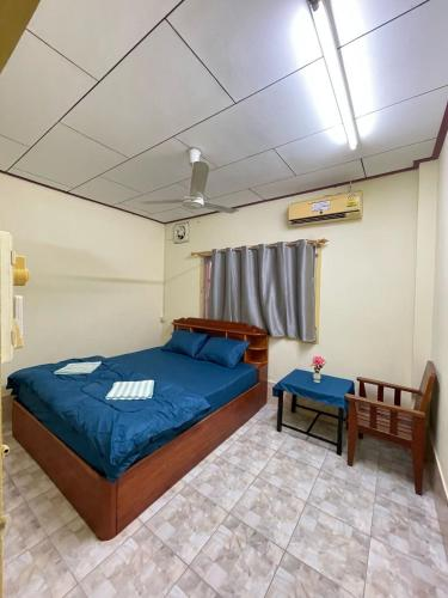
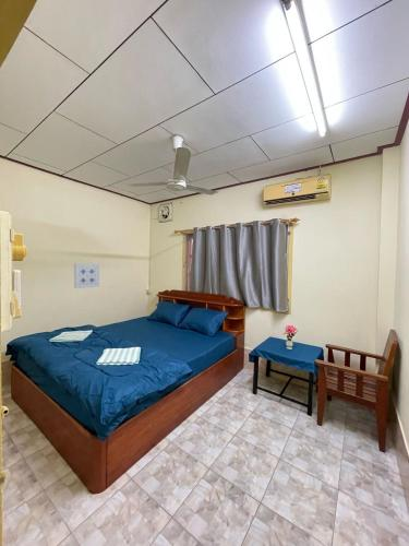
+ wall art [73,262,100,289]
